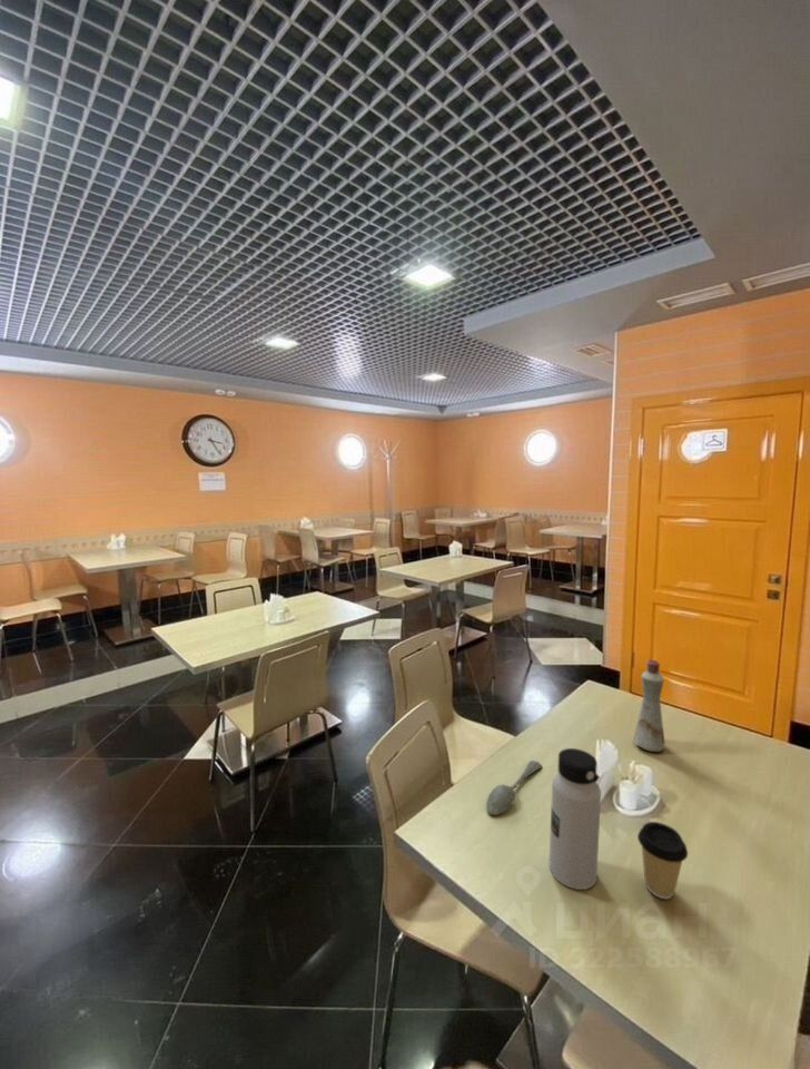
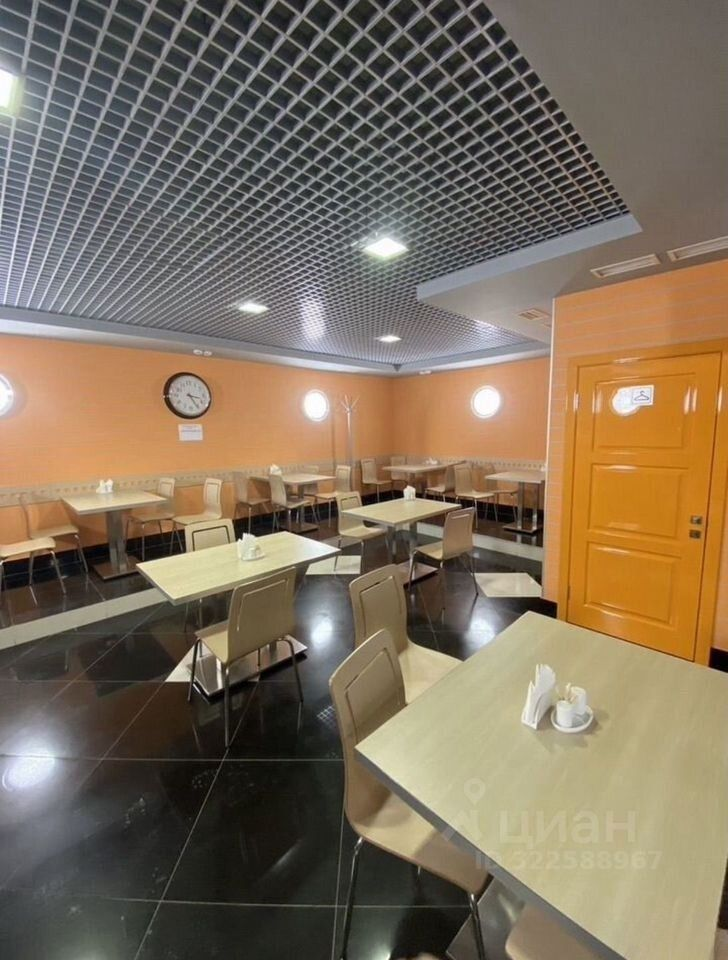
- coffee cup [636,821,689,900]
- bottle [632,658,666,753]
- spoon [485,759,543,816]
- water bottle [549,747,602,891]
